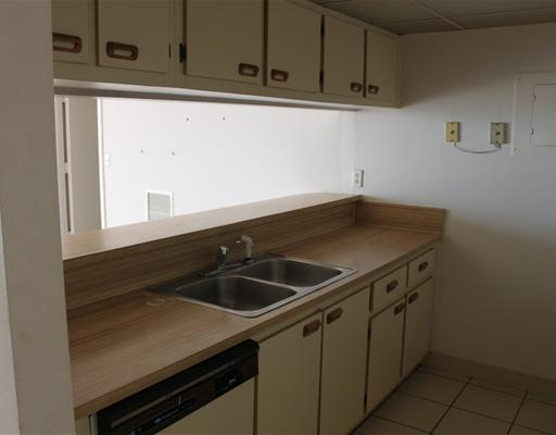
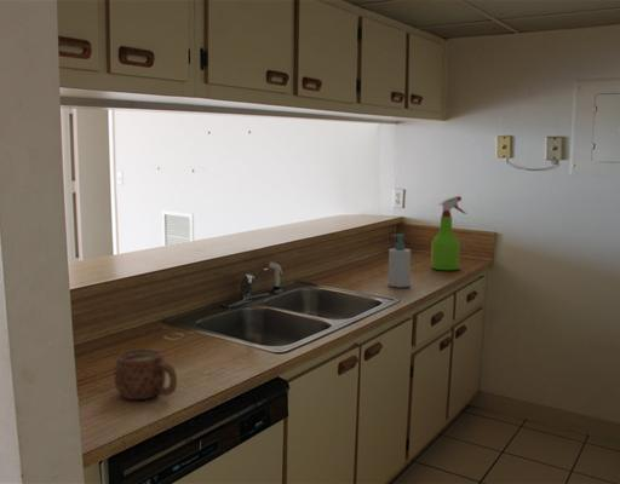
+ mug [114,347,178,401]
+ soap bottle [388,234,412,289]
+ spray bottle [430,195,467,271]
